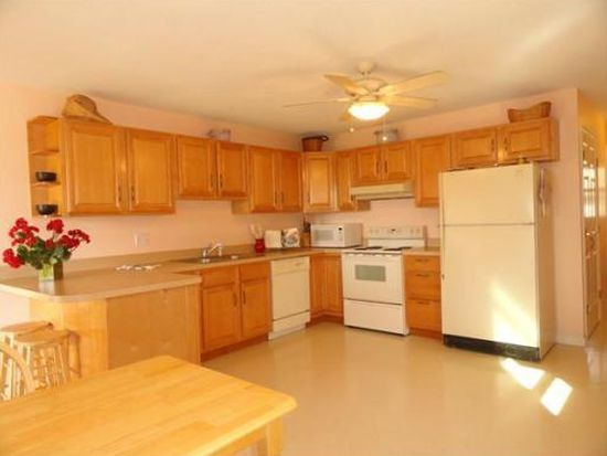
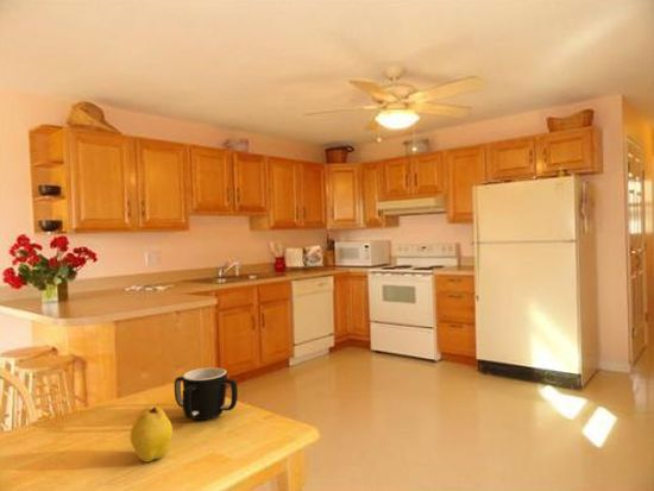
+ fruit [130,404,174,462]
+ mug [174,366,239,421]
